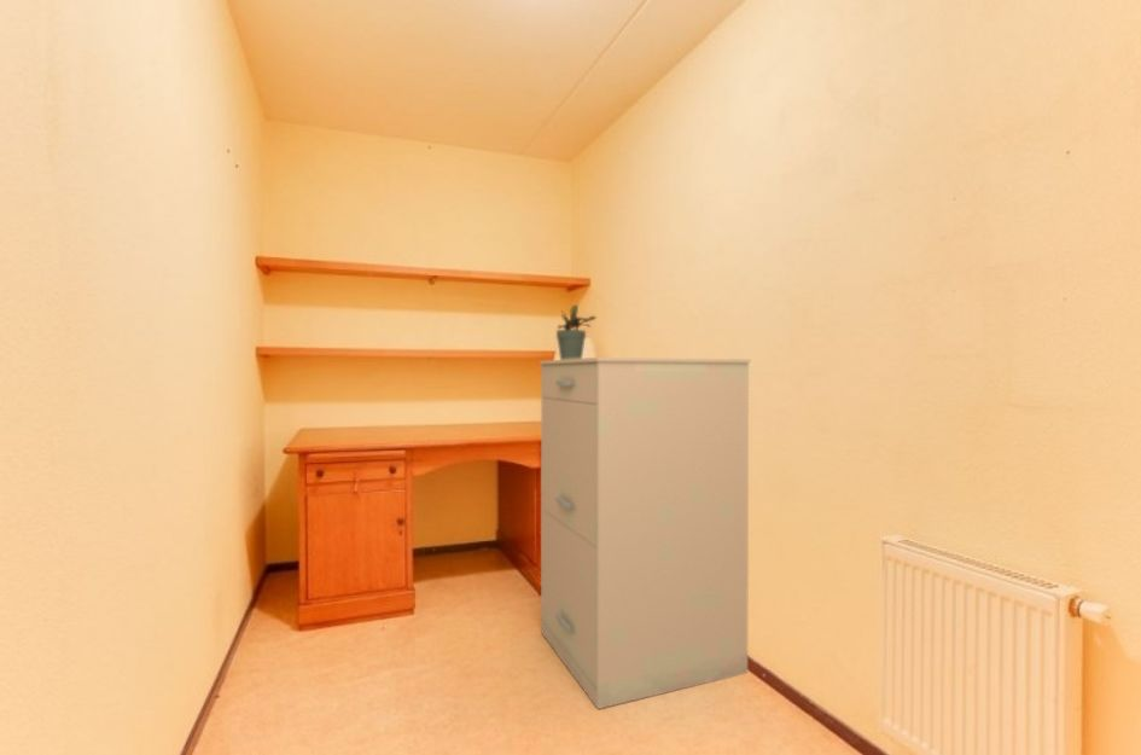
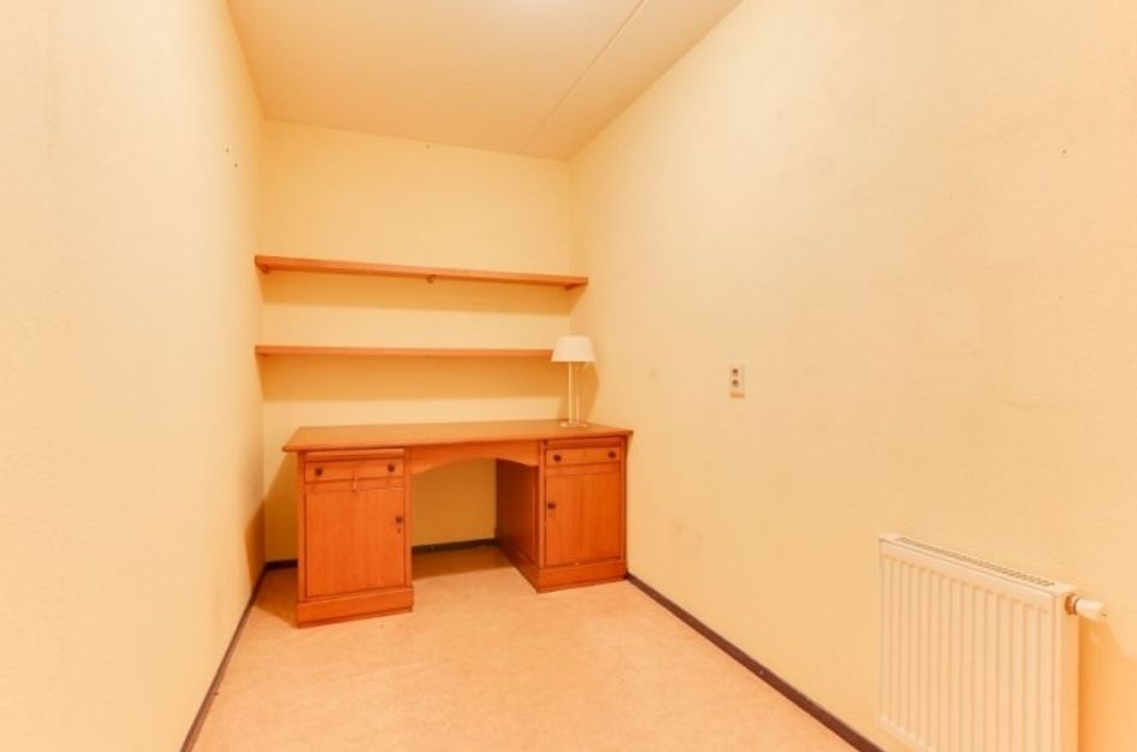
- potted plant [555,303,598,360]
- filing cabinet [539,356,752,710]
